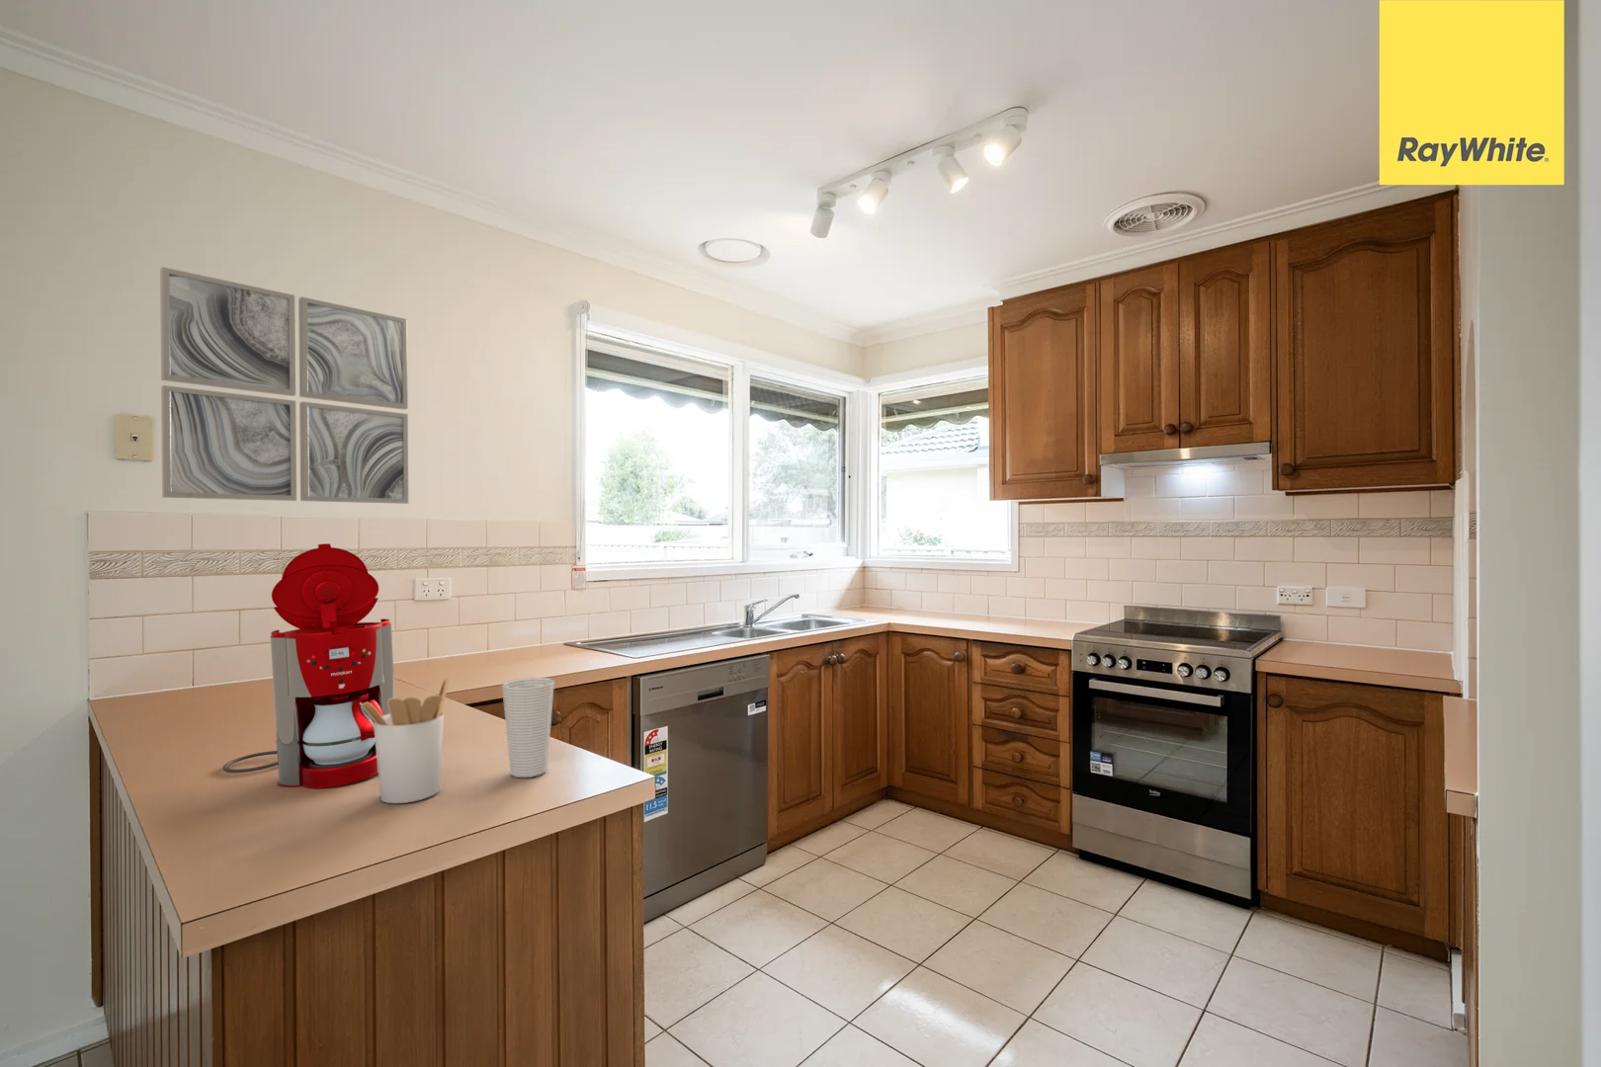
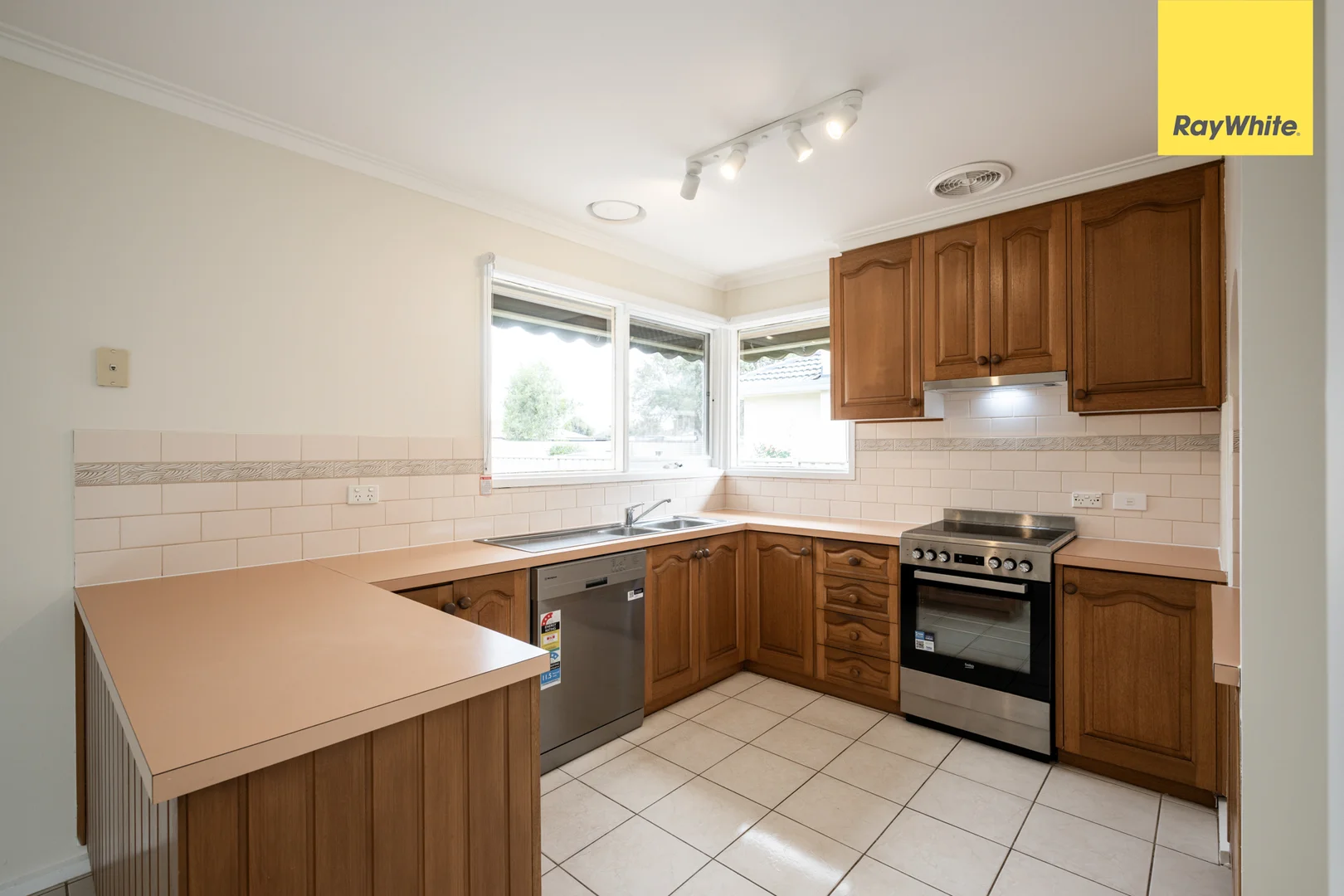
- cup [502,676,555,779]
- utensil holder [360,675,450,804]
- coffee maker [223,542,397,790]
- wall art [160,266,409,505]
